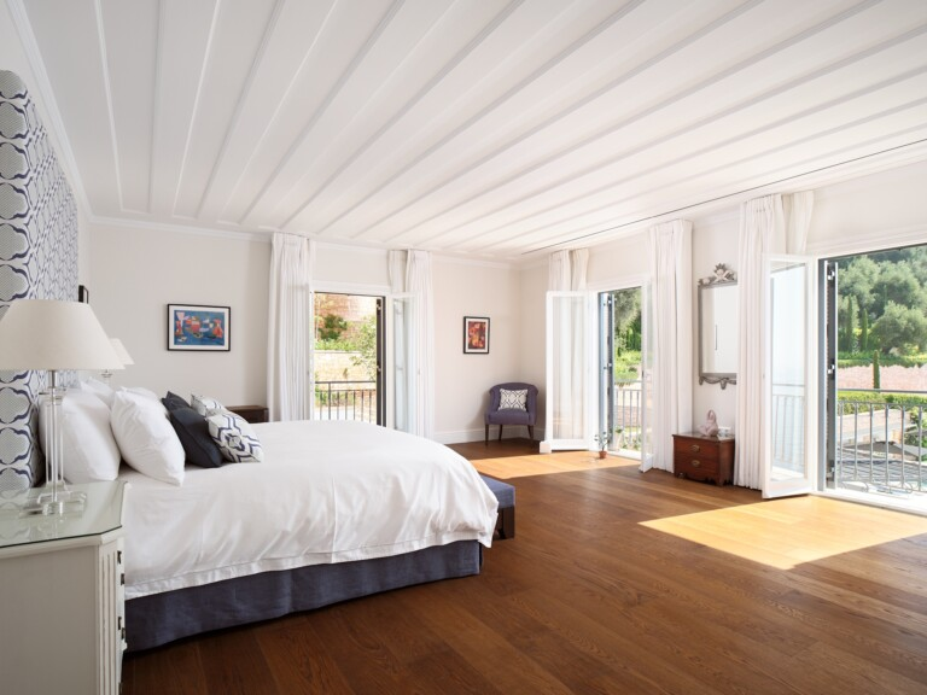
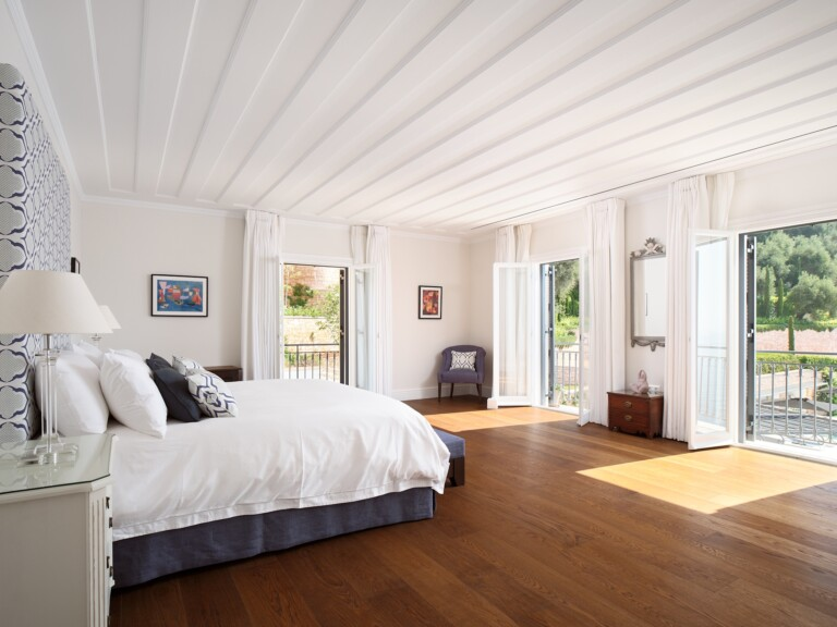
- potted plant [594,428,624,459]
